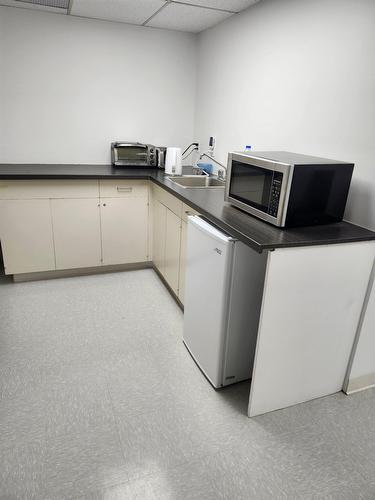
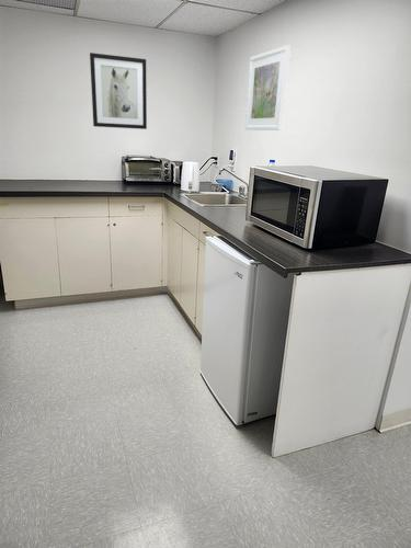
+ wall art [89,52,148,130]
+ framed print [243,44,292,132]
